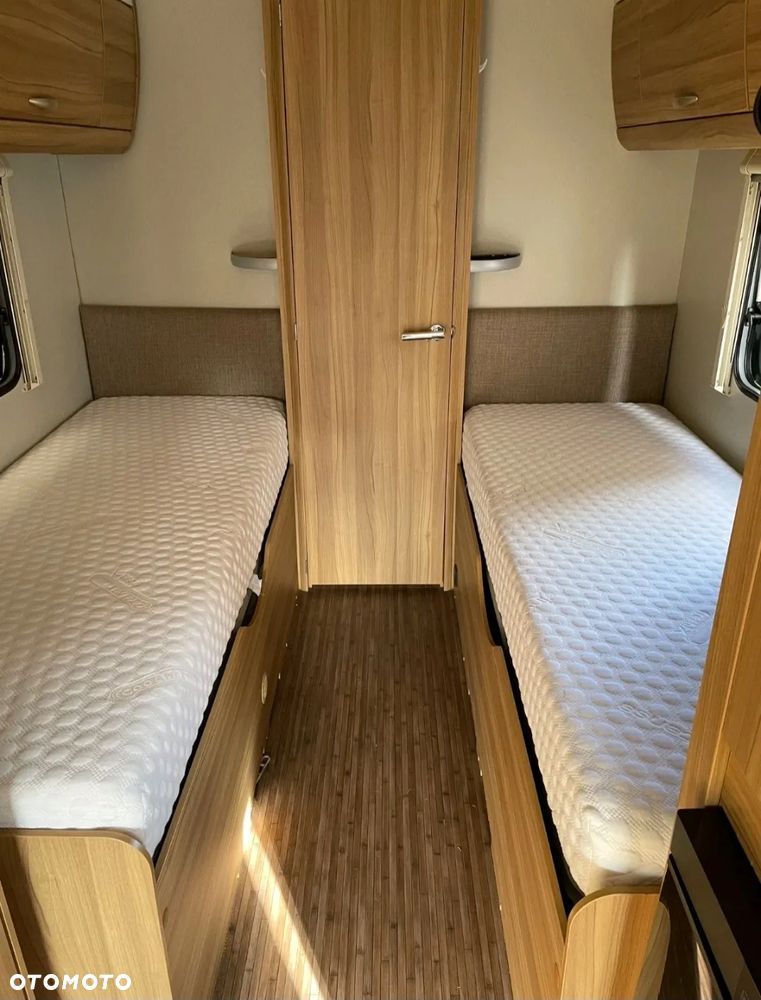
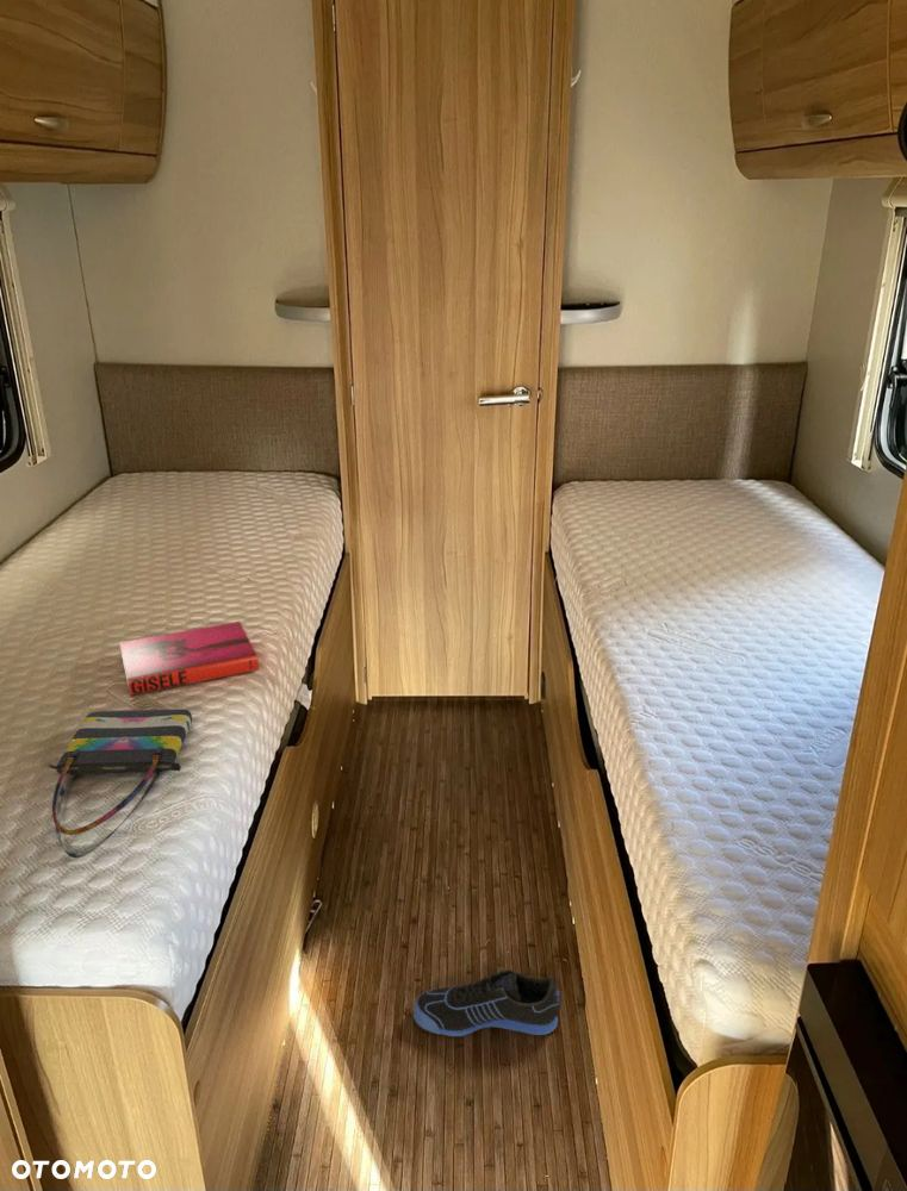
+ sneaker [412,968,563,1037]
+ tote bag [46,709,193,859]
+ hardback book [118,621,260,697]
